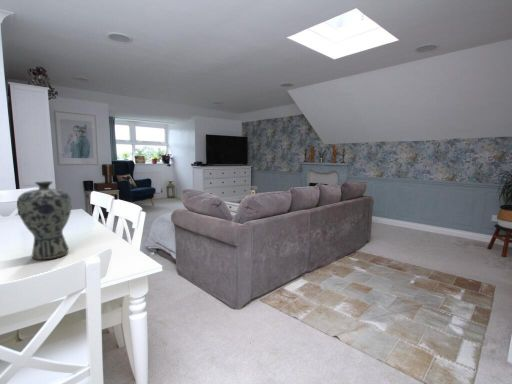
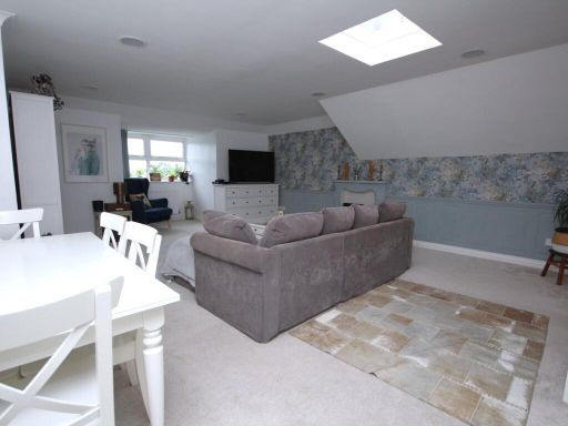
- vase [16,180,72,261]
